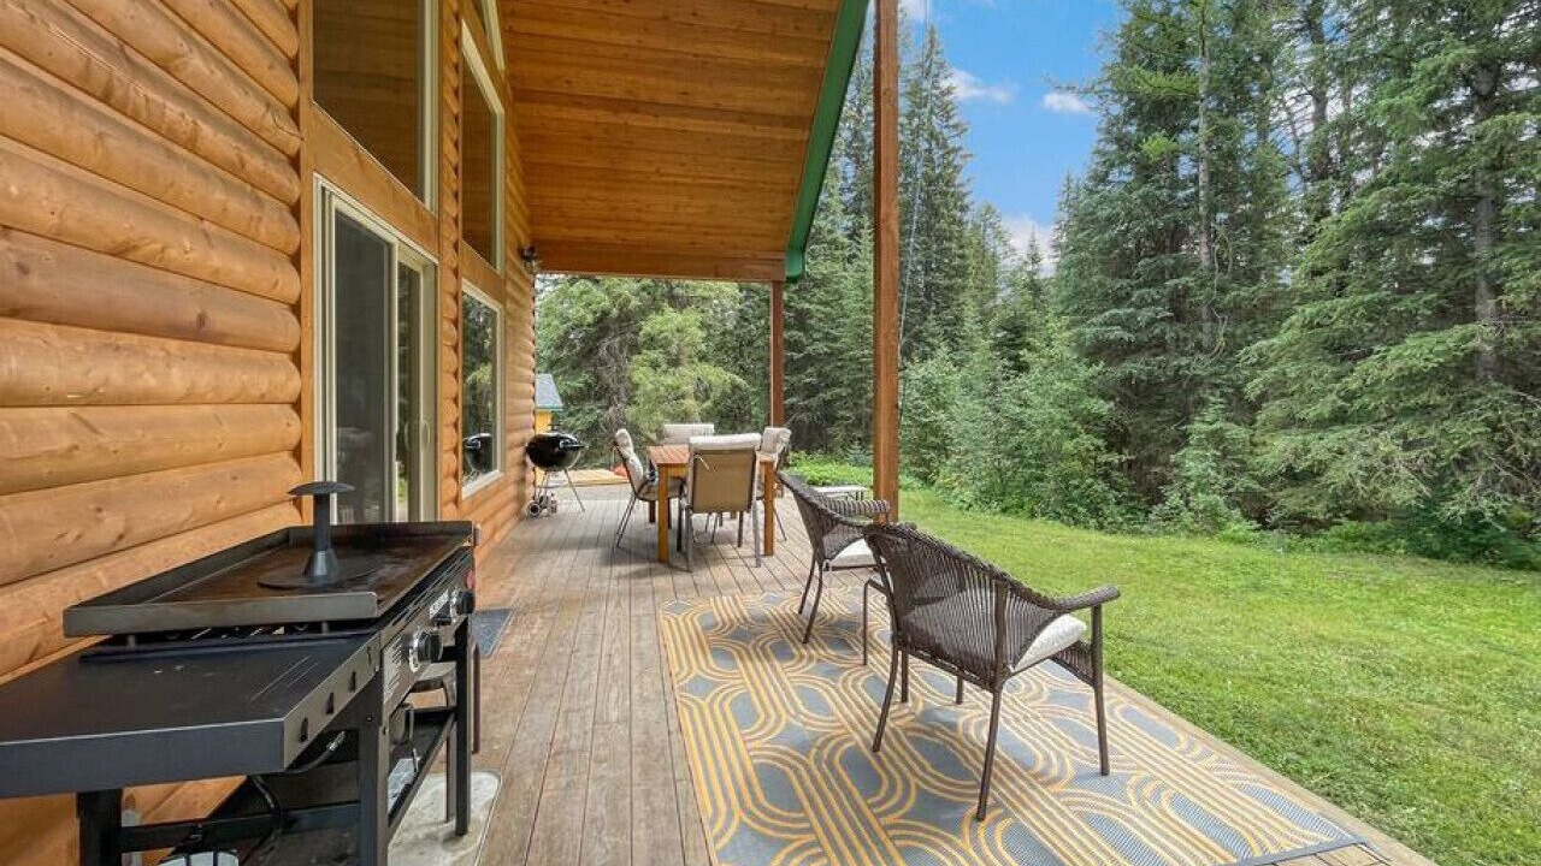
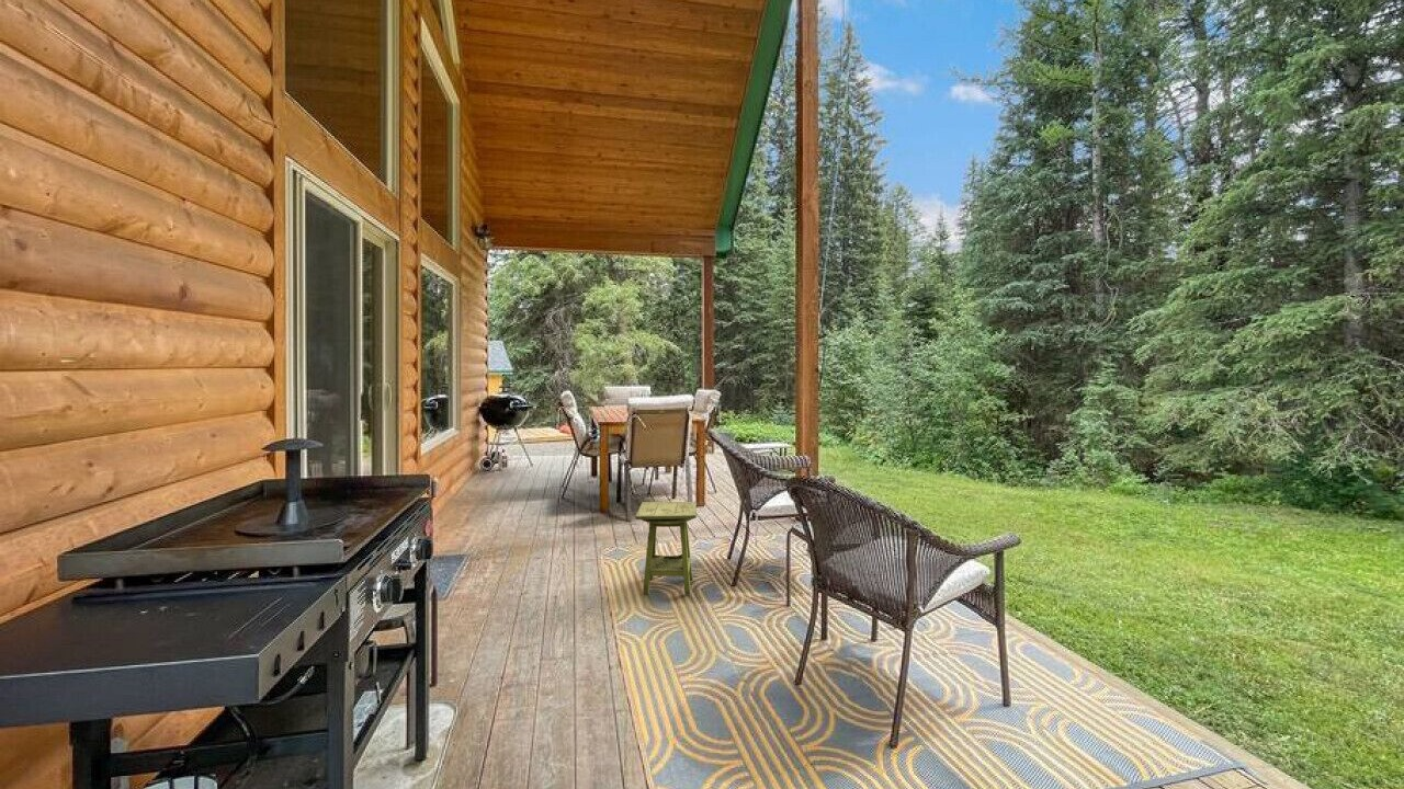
+ side table [634,501,698,596]
